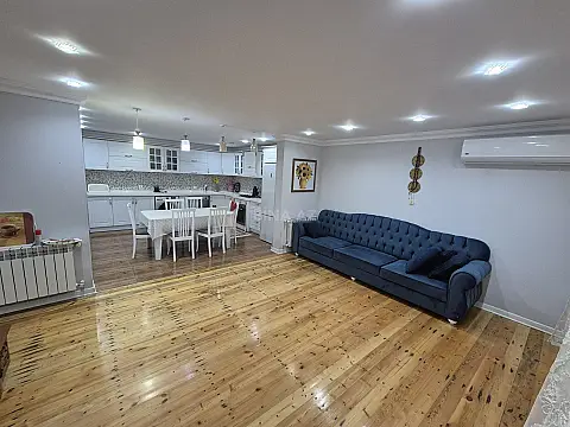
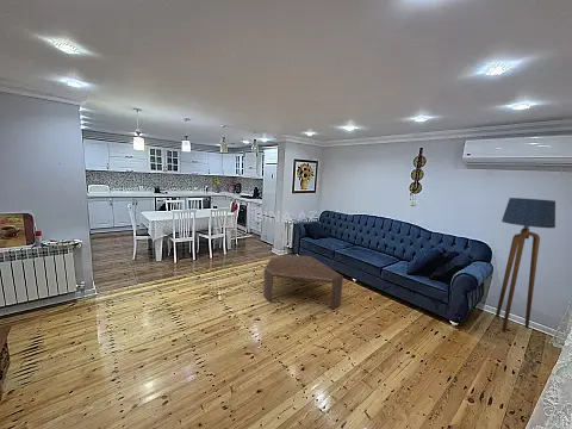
+ coffee table [262,254,344,311]
+ floor lamp [495,197,557,332]
